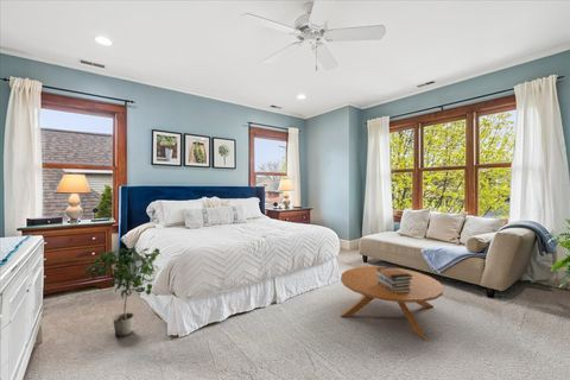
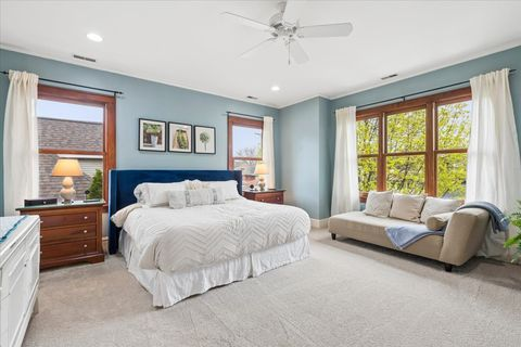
- potted plant [82,246,162,338]
- book stack [376,266,413,293]
- coffee table [340,265,444,341]
